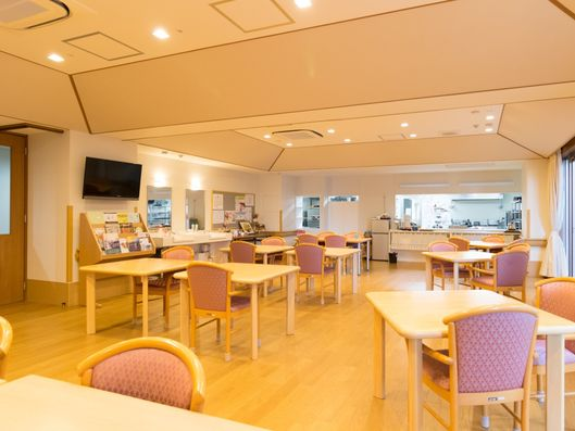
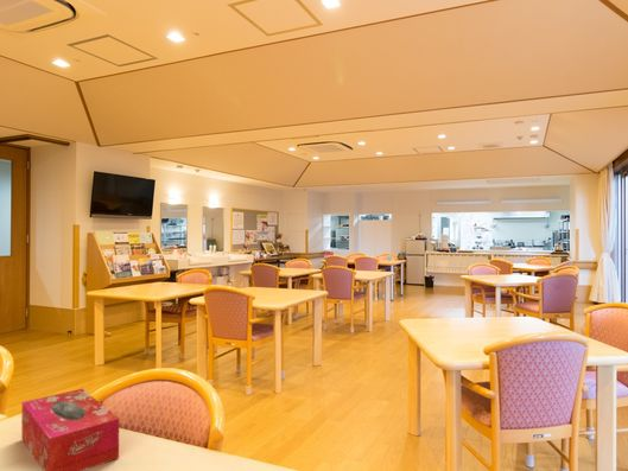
+ tissue box [20,388,120,471]
